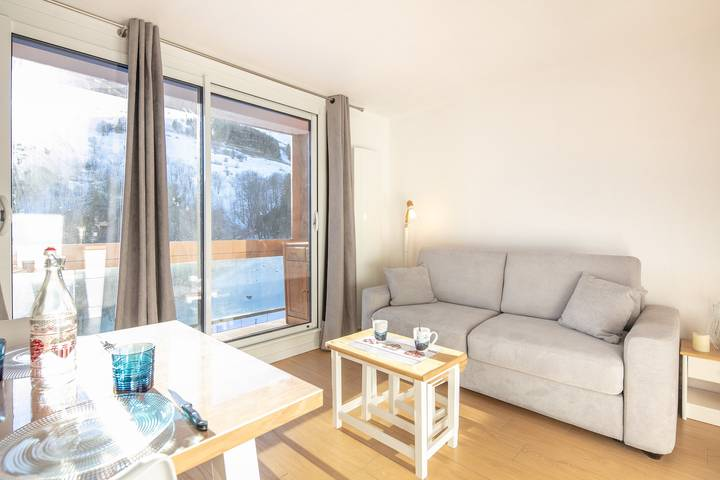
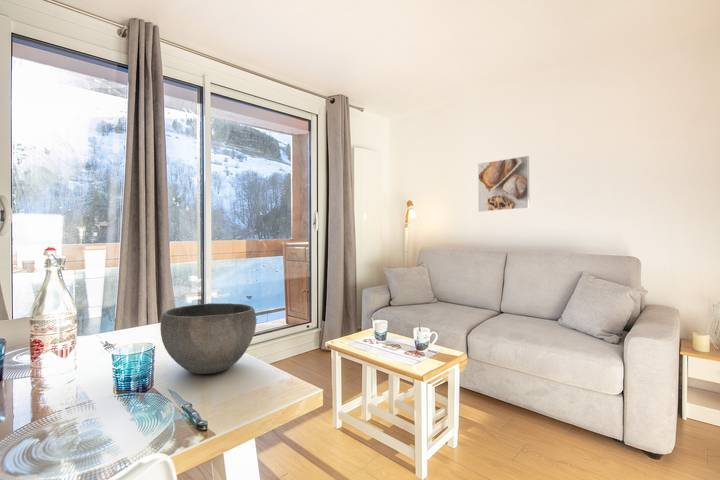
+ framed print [477,155,530,213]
+ bowl [159,302,257,375]
